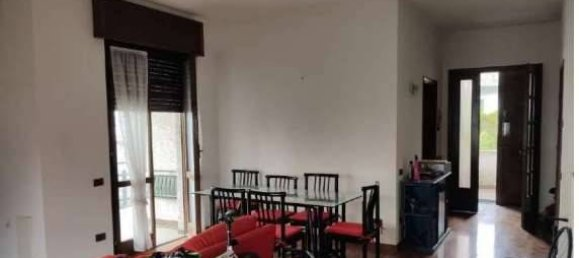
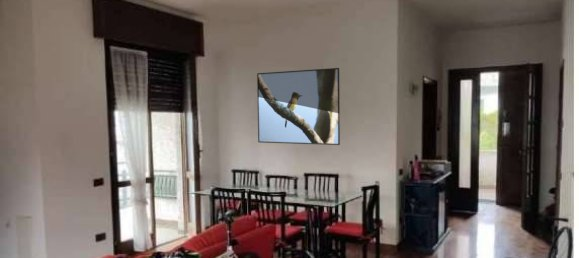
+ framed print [256,67,341,146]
